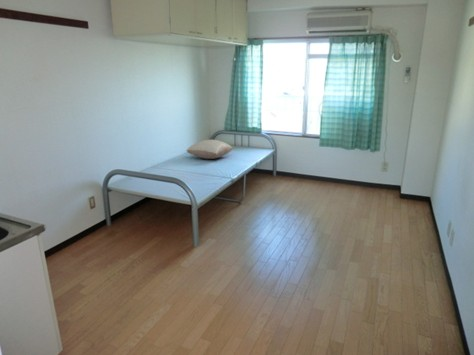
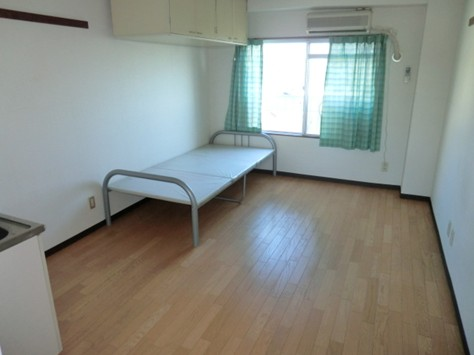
- pillow [186,139,234,160]
